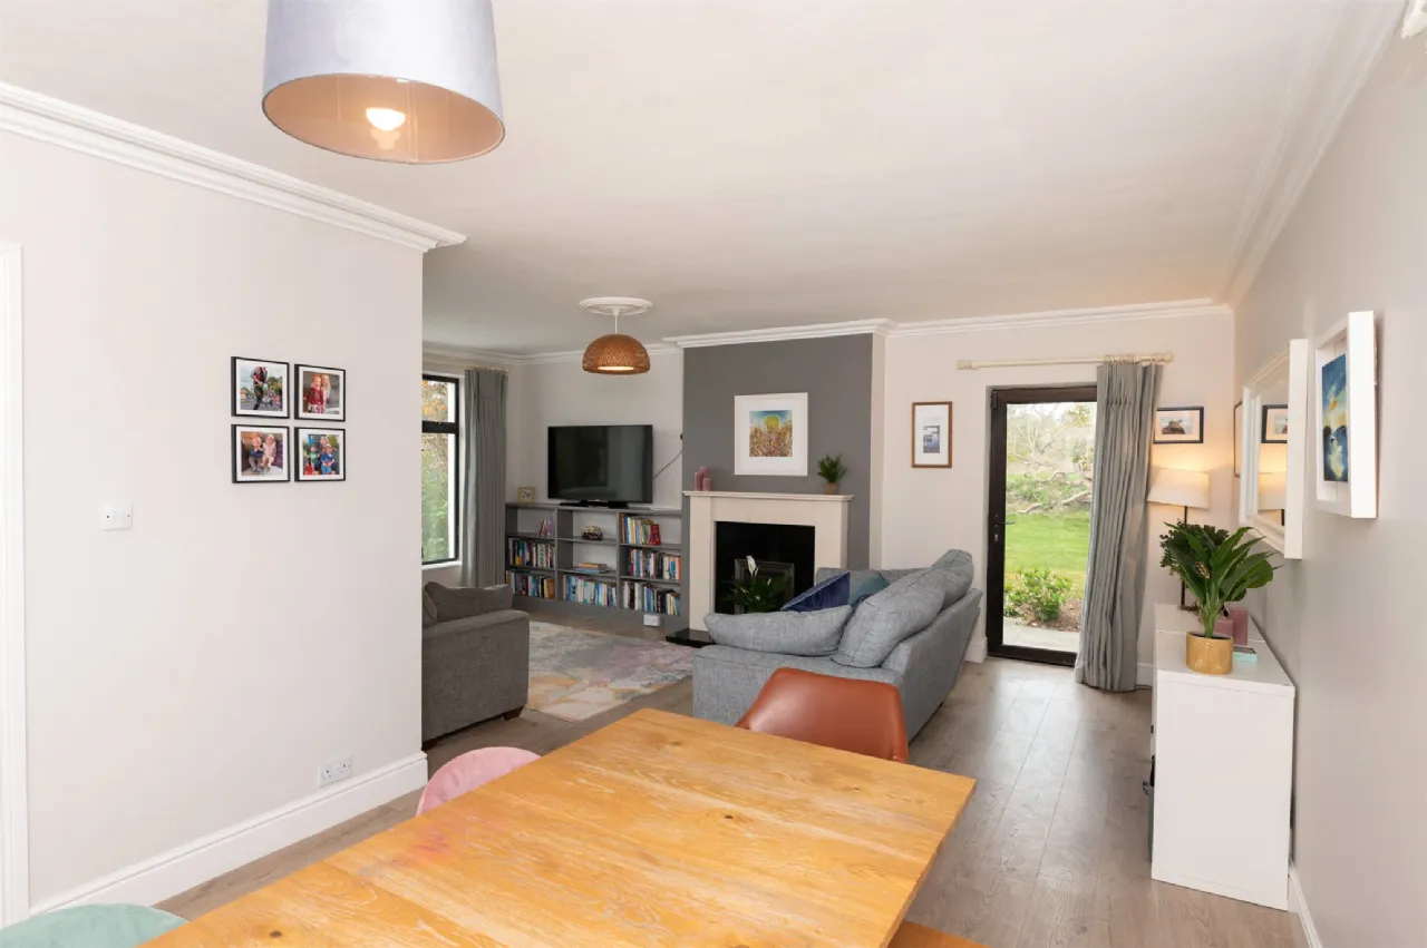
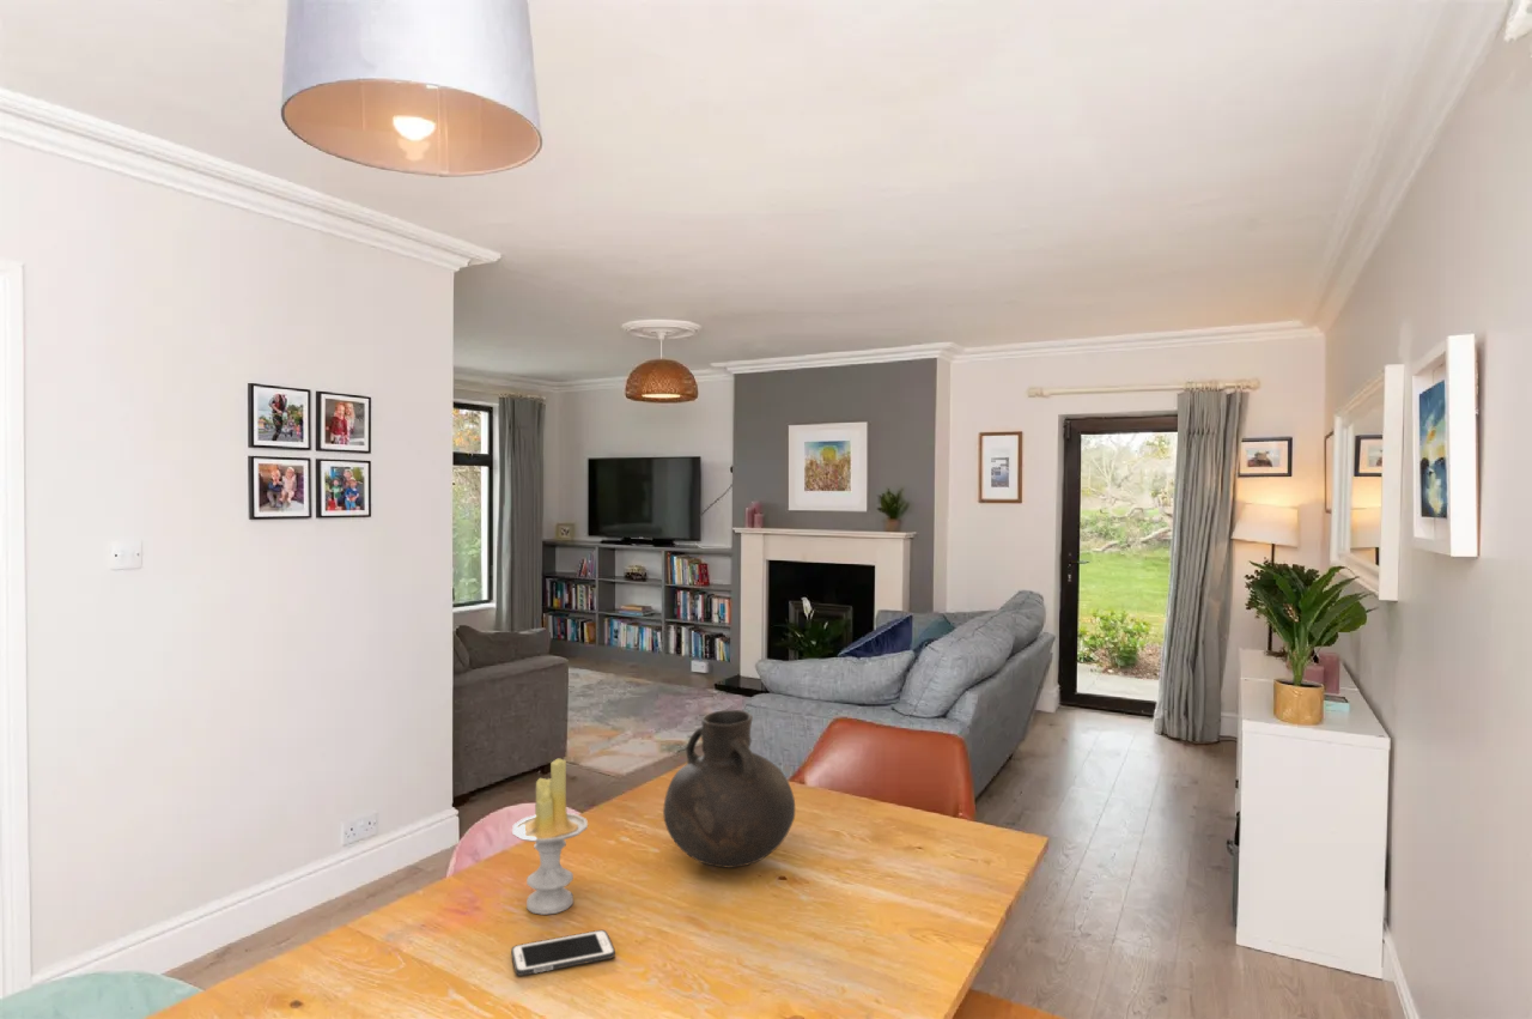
+ candle [511,758,589,916]
+ cell phone [510,929,616,977]
+ vase [662,709,796,869]
